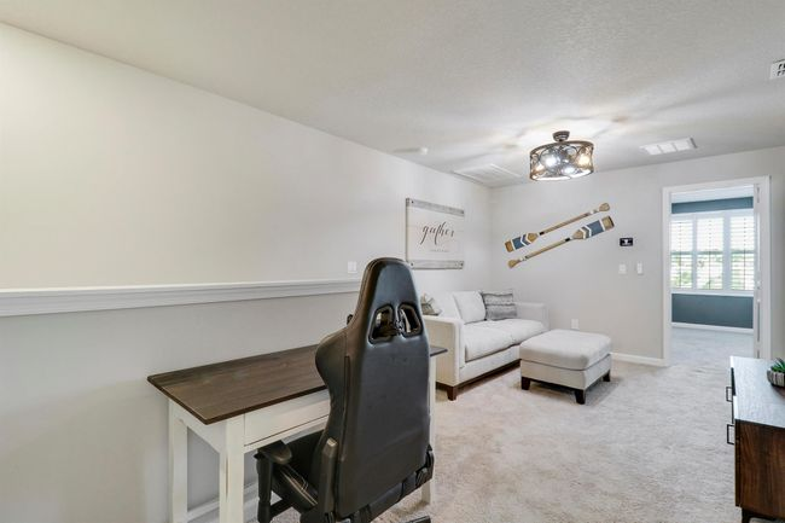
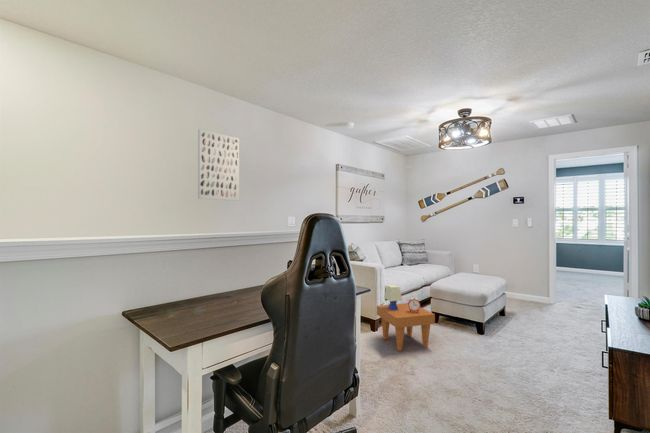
+ wall art [197,128,240,202]
+ side table [376,284,436,352]
